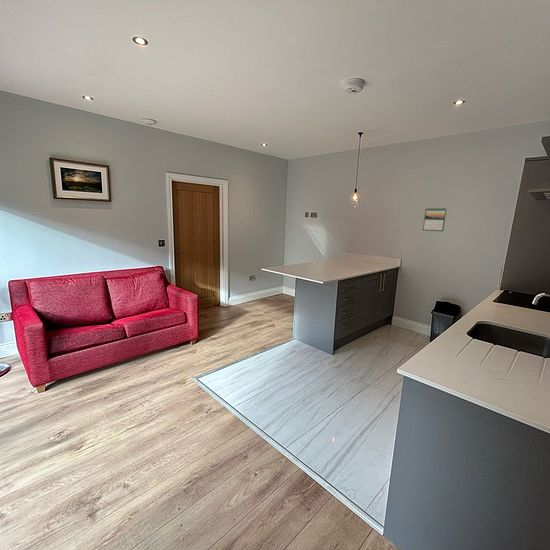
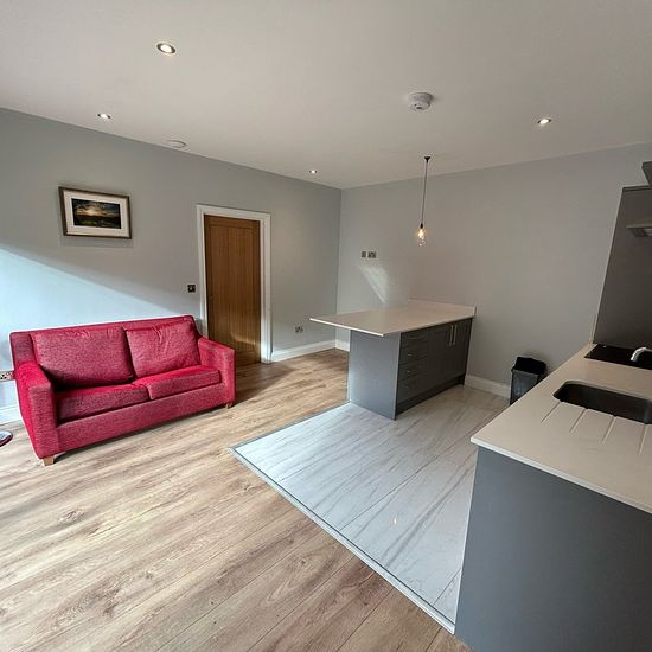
- calendar [422,207,448,232]
